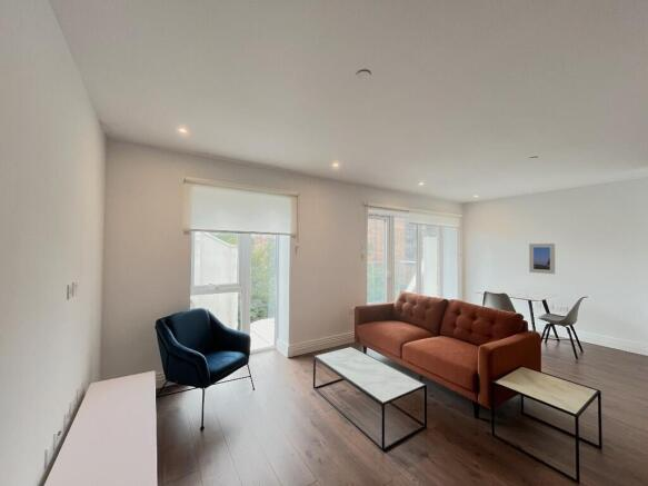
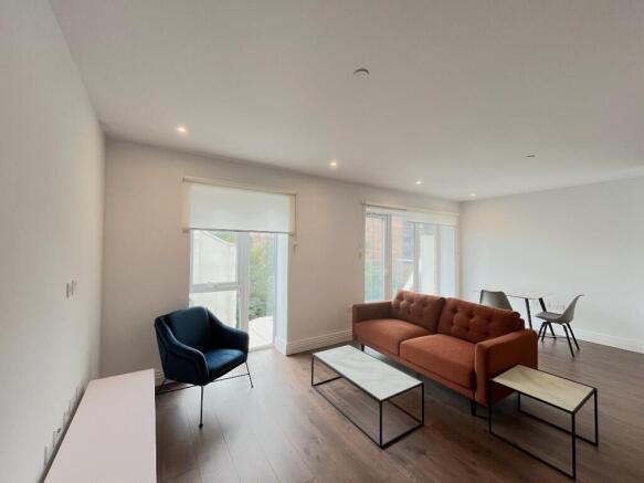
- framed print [528,242,556,275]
